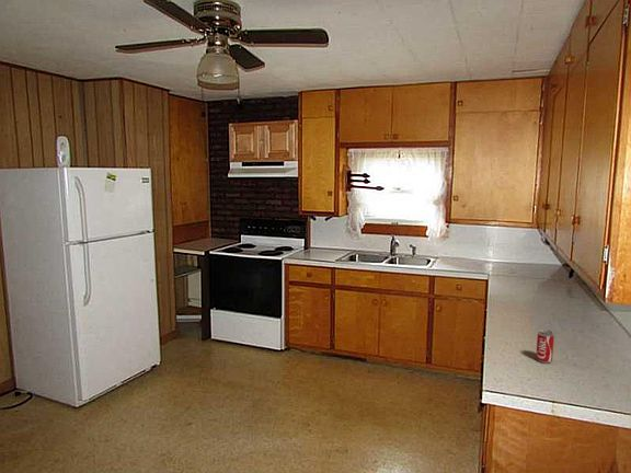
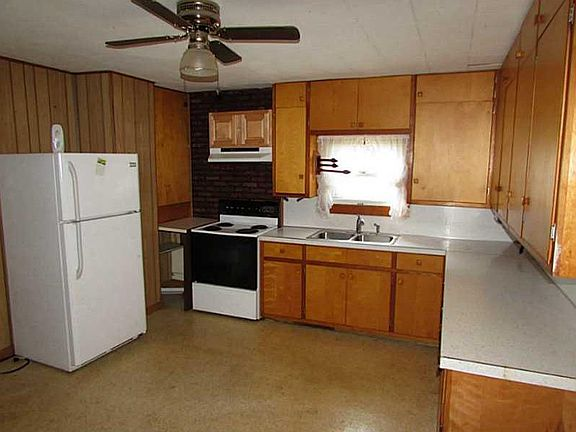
- beverage can [535,328,555,365]
